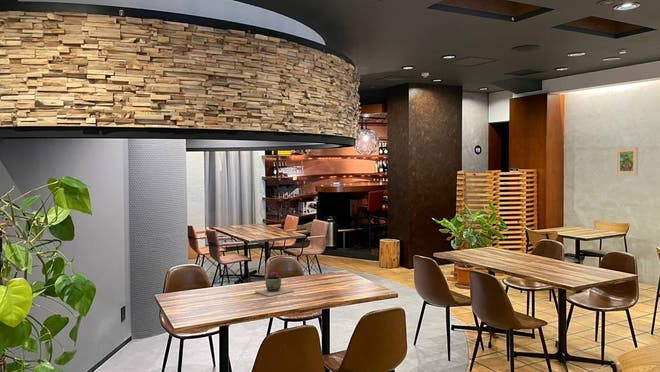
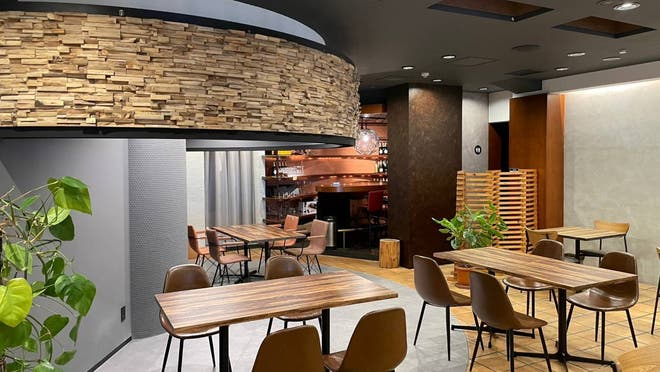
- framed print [615,146,639,176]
- succulent plant [254,271,295,298]
